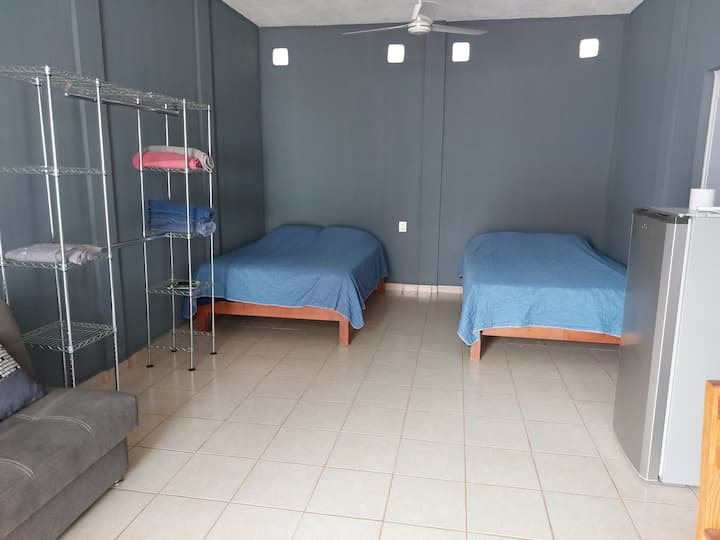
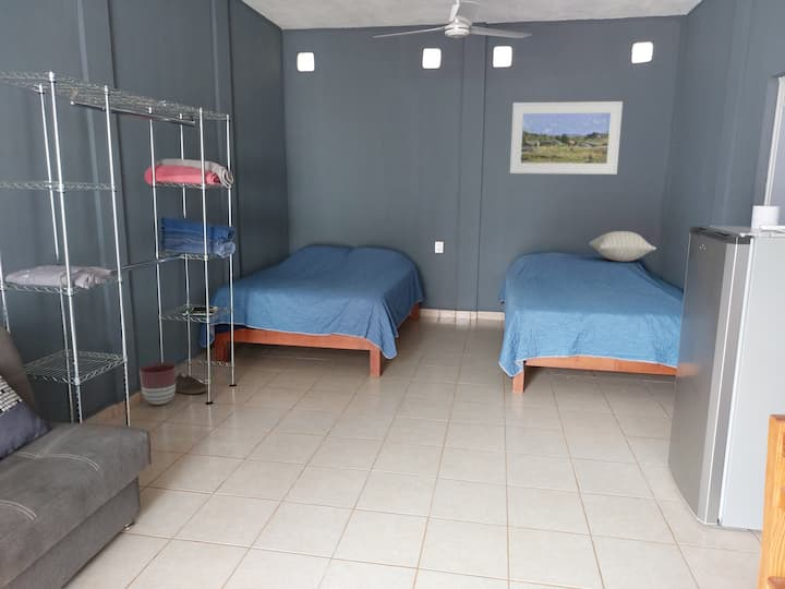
+ pillow [588,230,657,263]
+ planter [138,361,177,406]
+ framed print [509,100,624,176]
+ sneaker [176,372,209,395]
